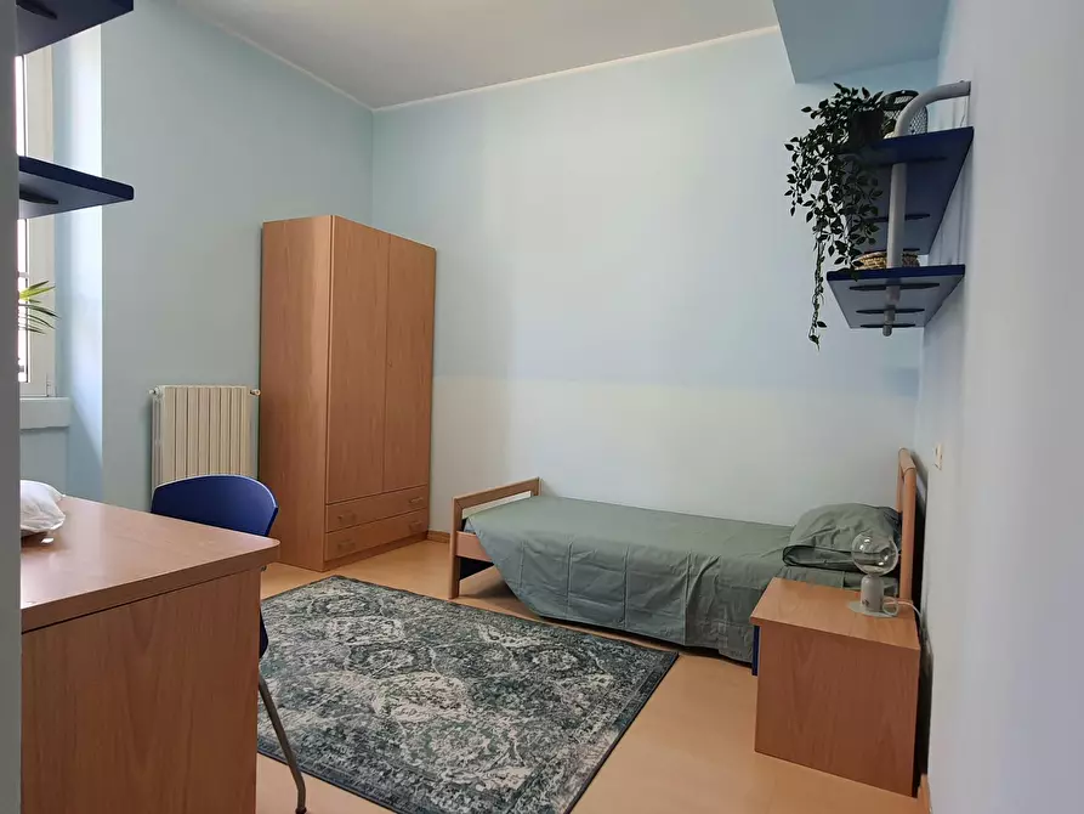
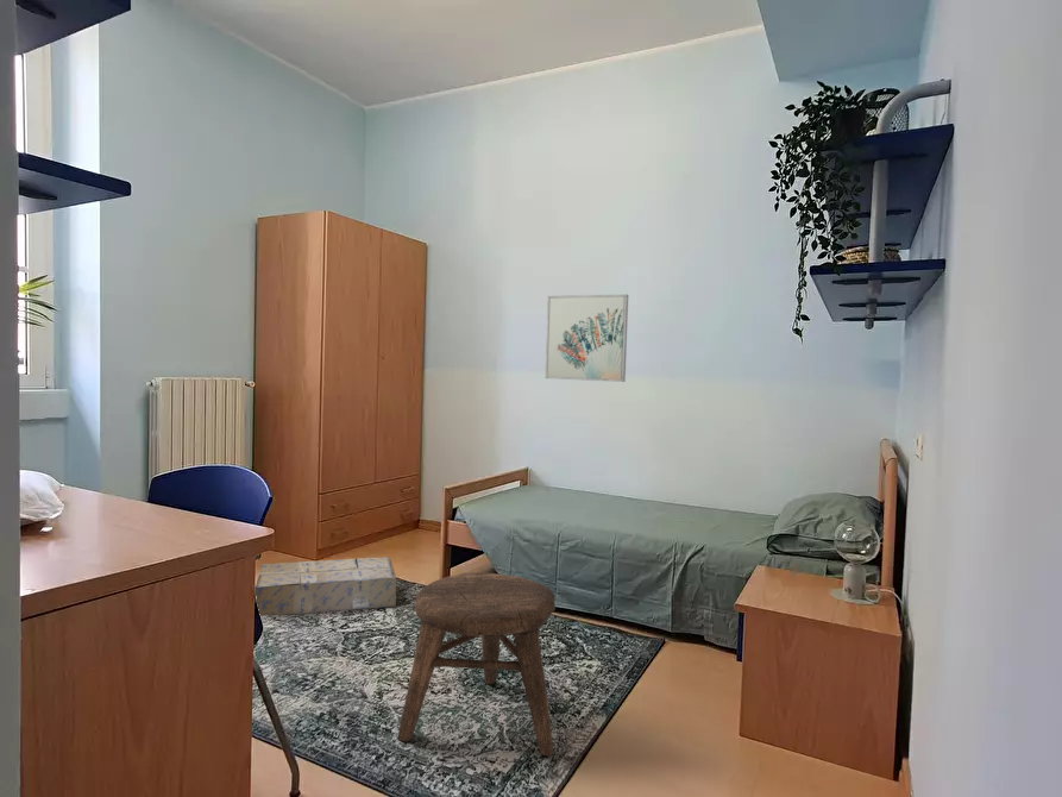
+ wall art [543,294,629,383]
+ stool [396,571,557,758]
+ cardboard box [254,556,397,617]
